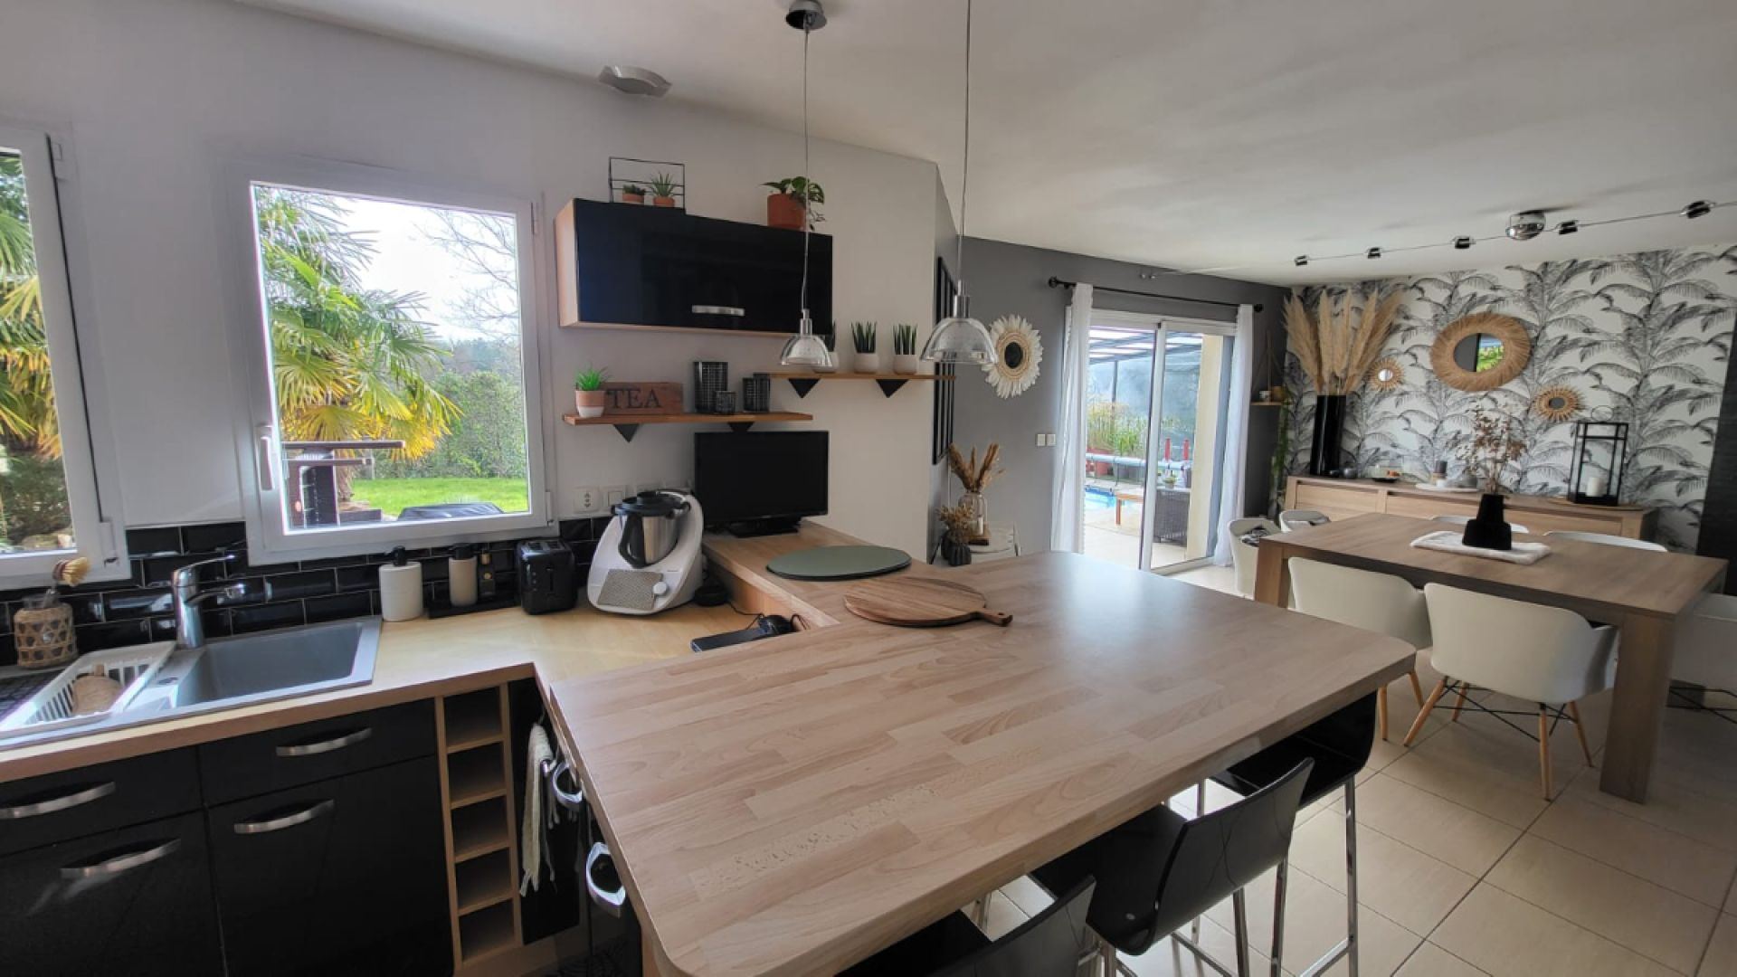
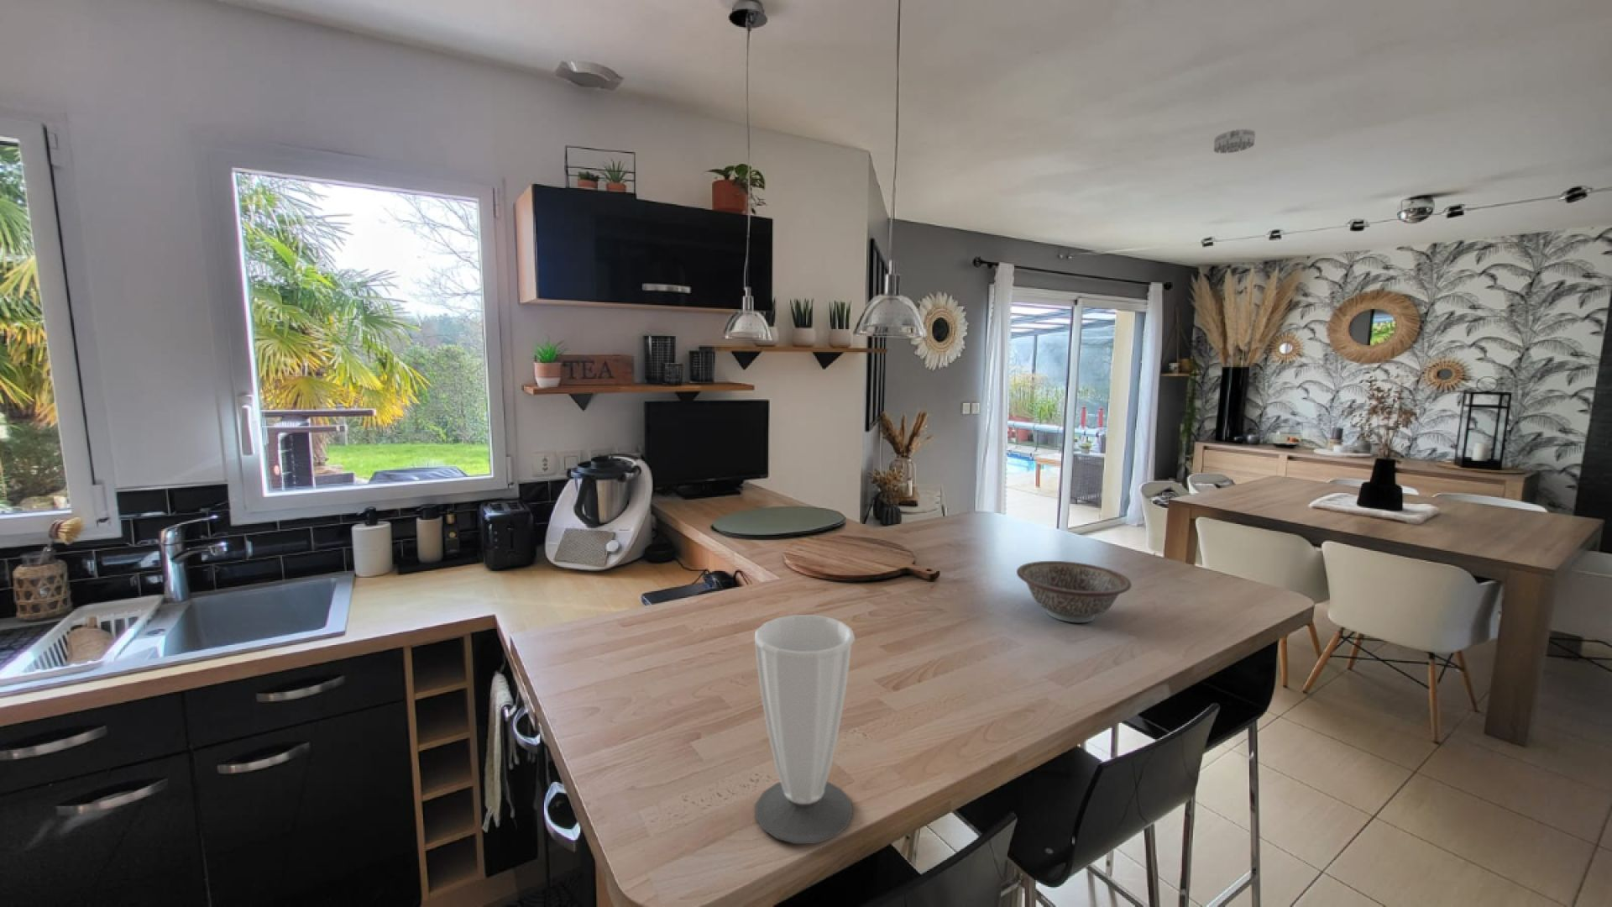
+ cup [754,614,856,845]
+ decorative bowl [1016,560,1133,623]
+ smoke detector [1213,128,1256,155]
